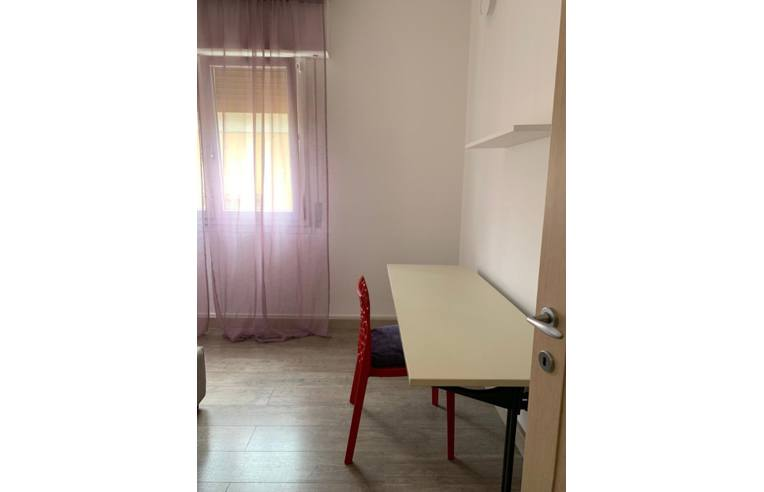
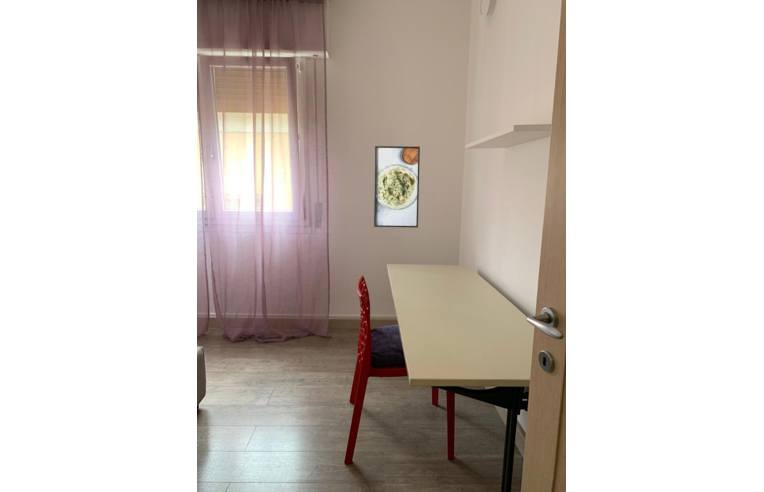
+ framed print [373,145,421,229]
